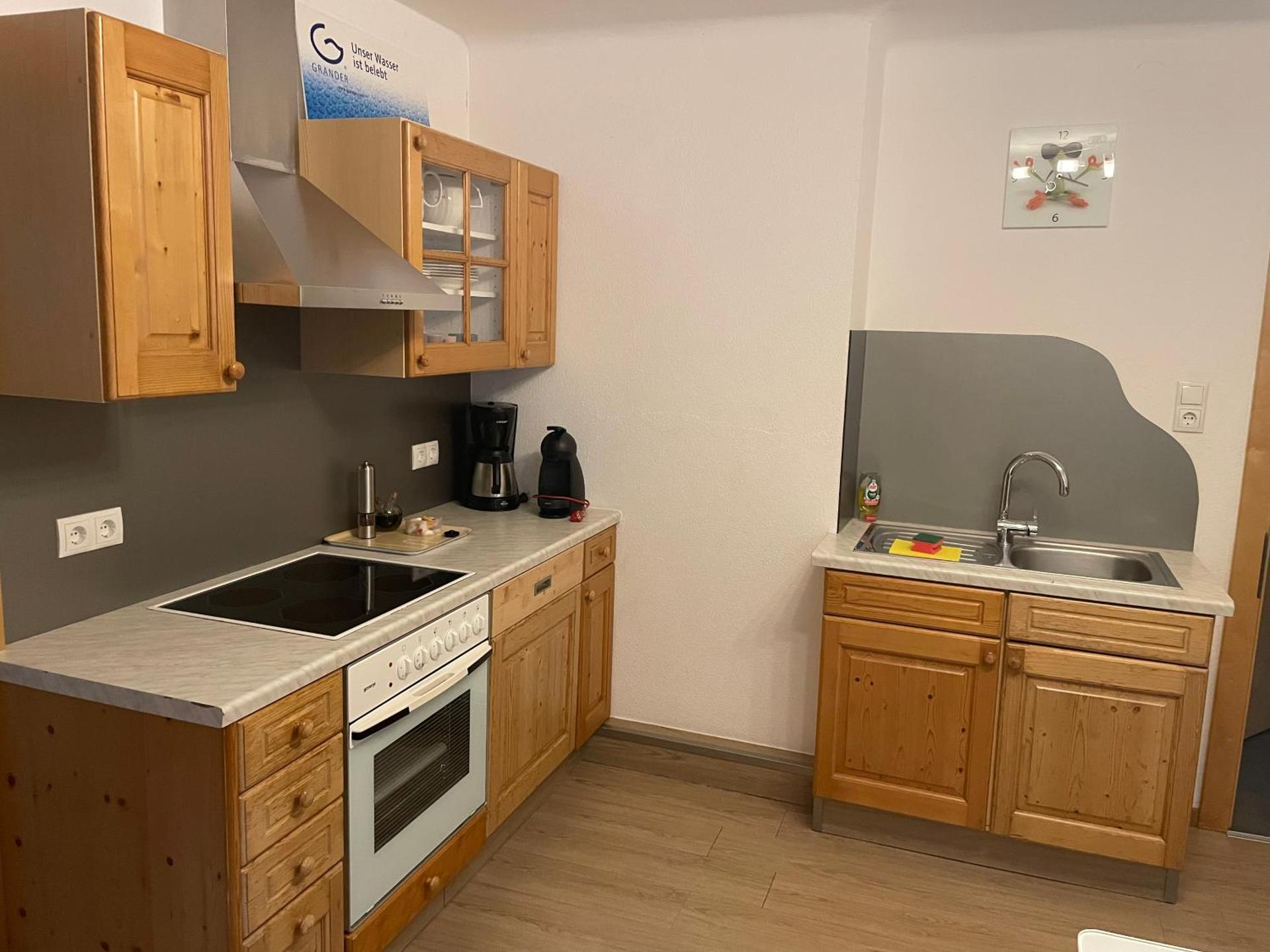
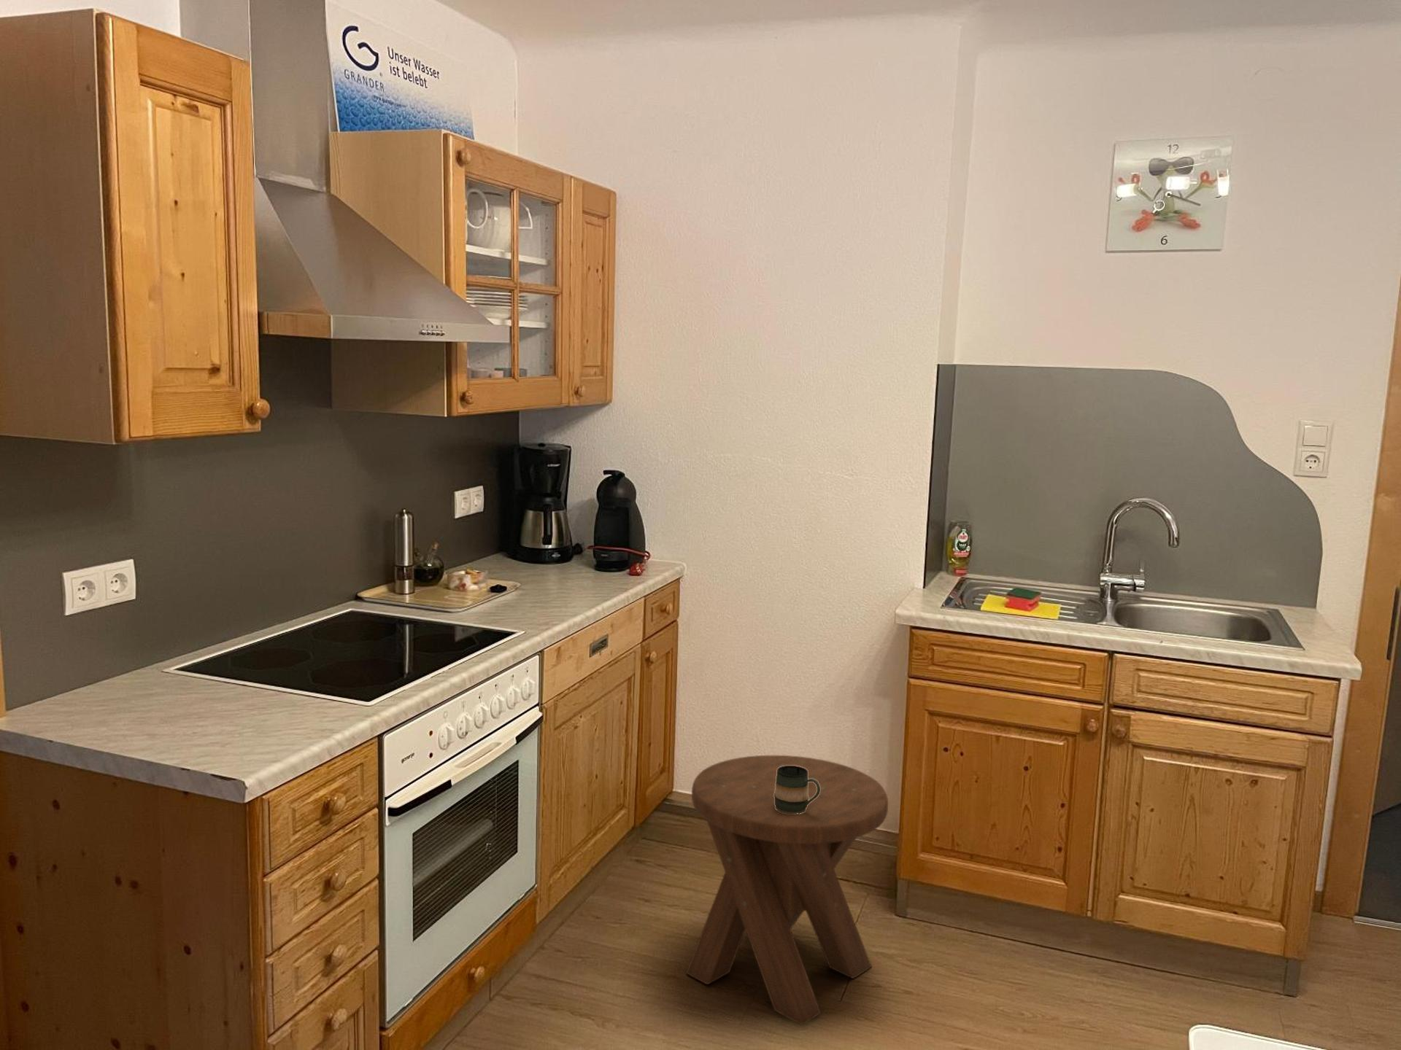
+ mug [774,765,820,814]
+ music stool [685,754,889,1026]
